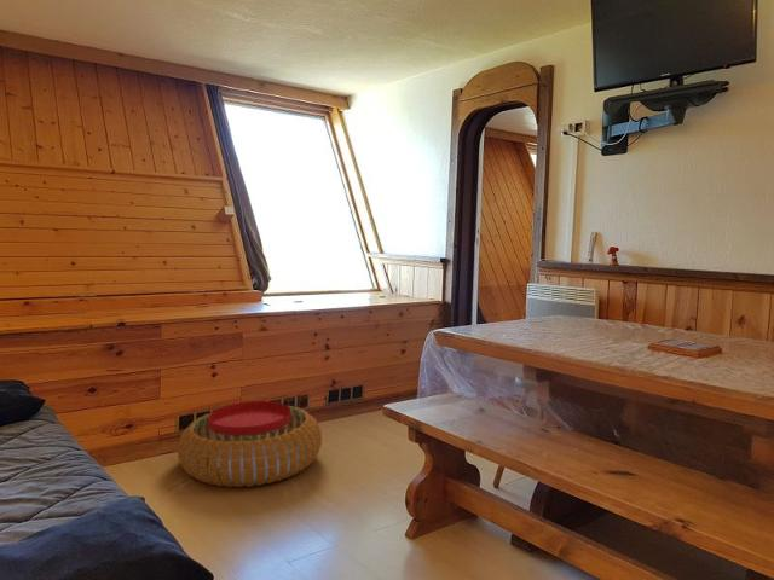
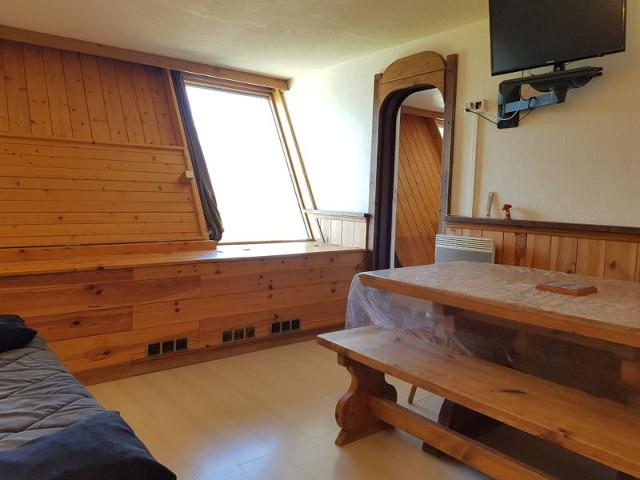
- pouf [177,400,323,488]
